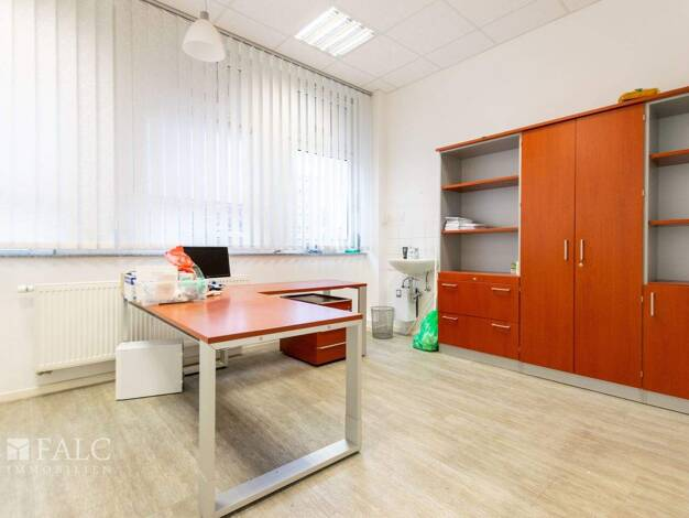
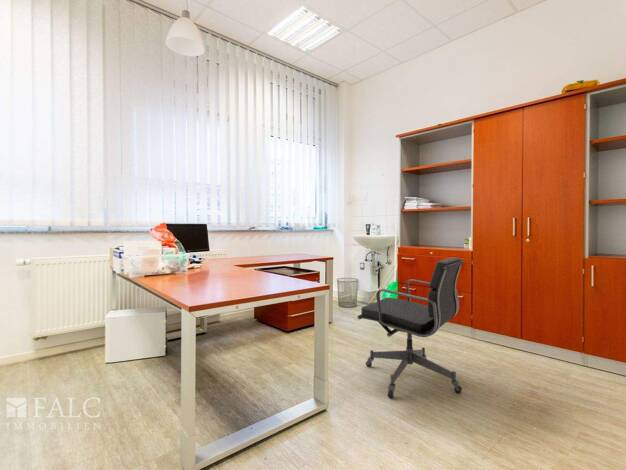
+ office chair [357,256,465,399]
